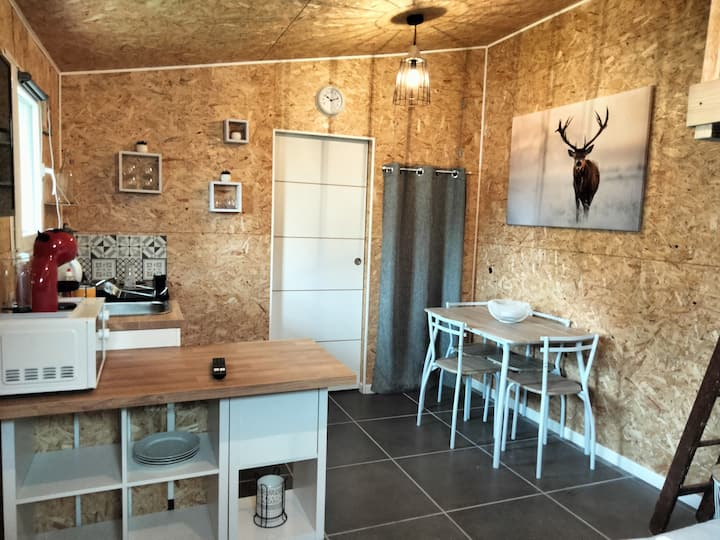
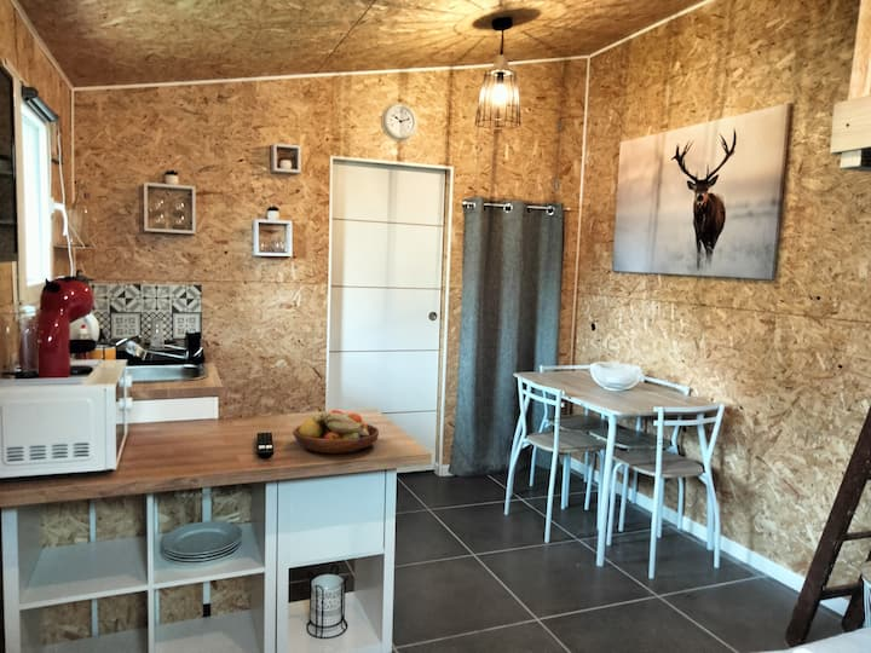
+ fruit bowl [292,409,380,455]
